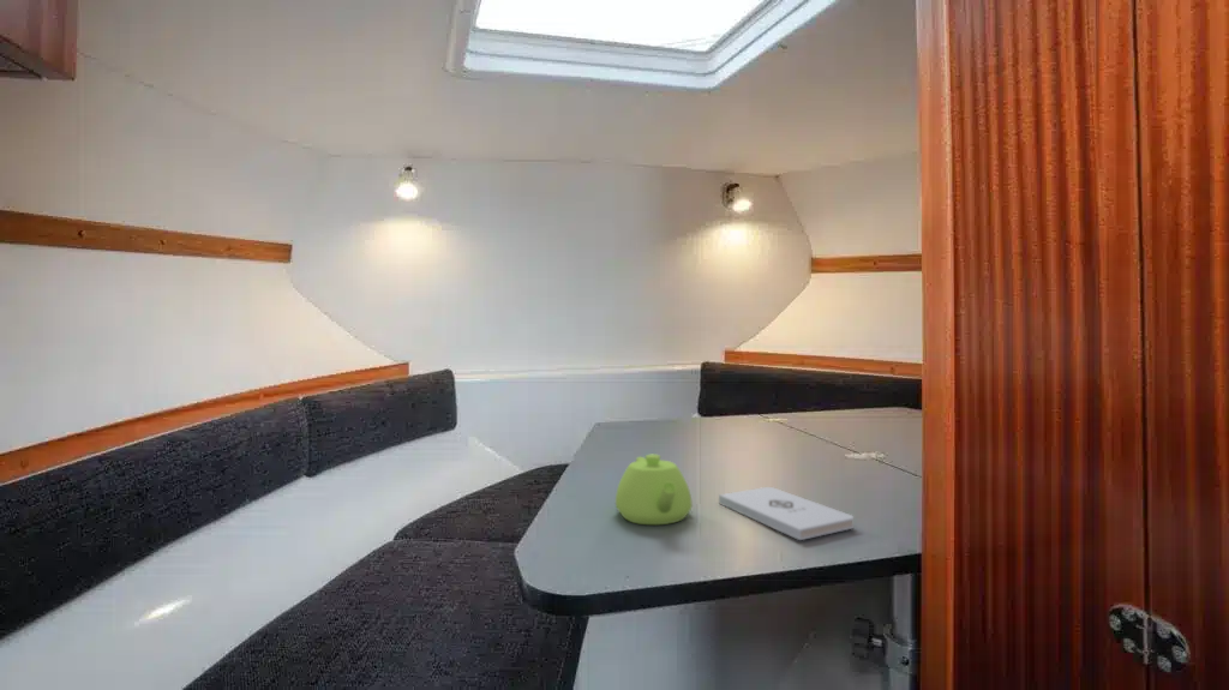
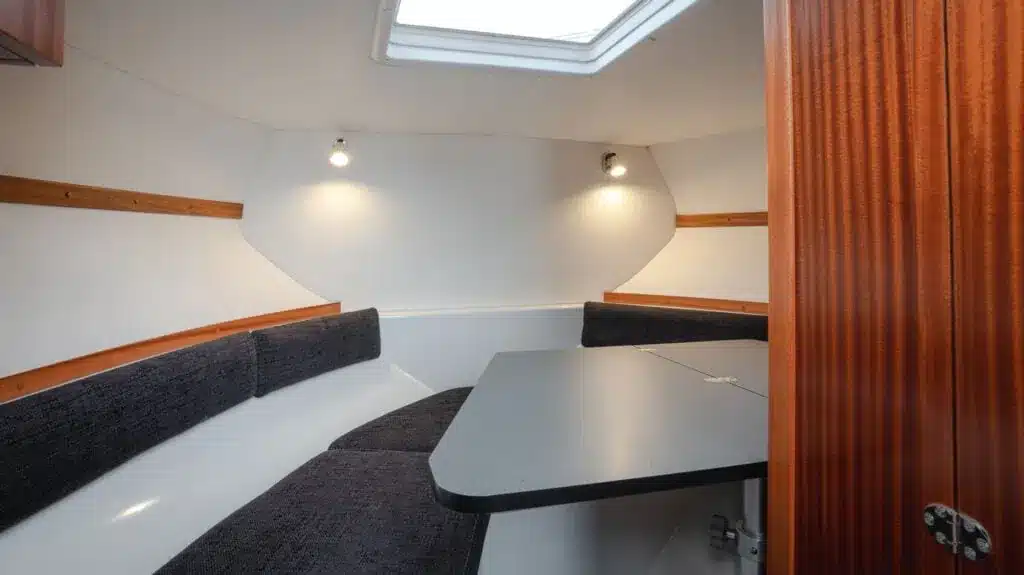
- teapot [614,454,694,526]
- notepad [718,486,855,541]
